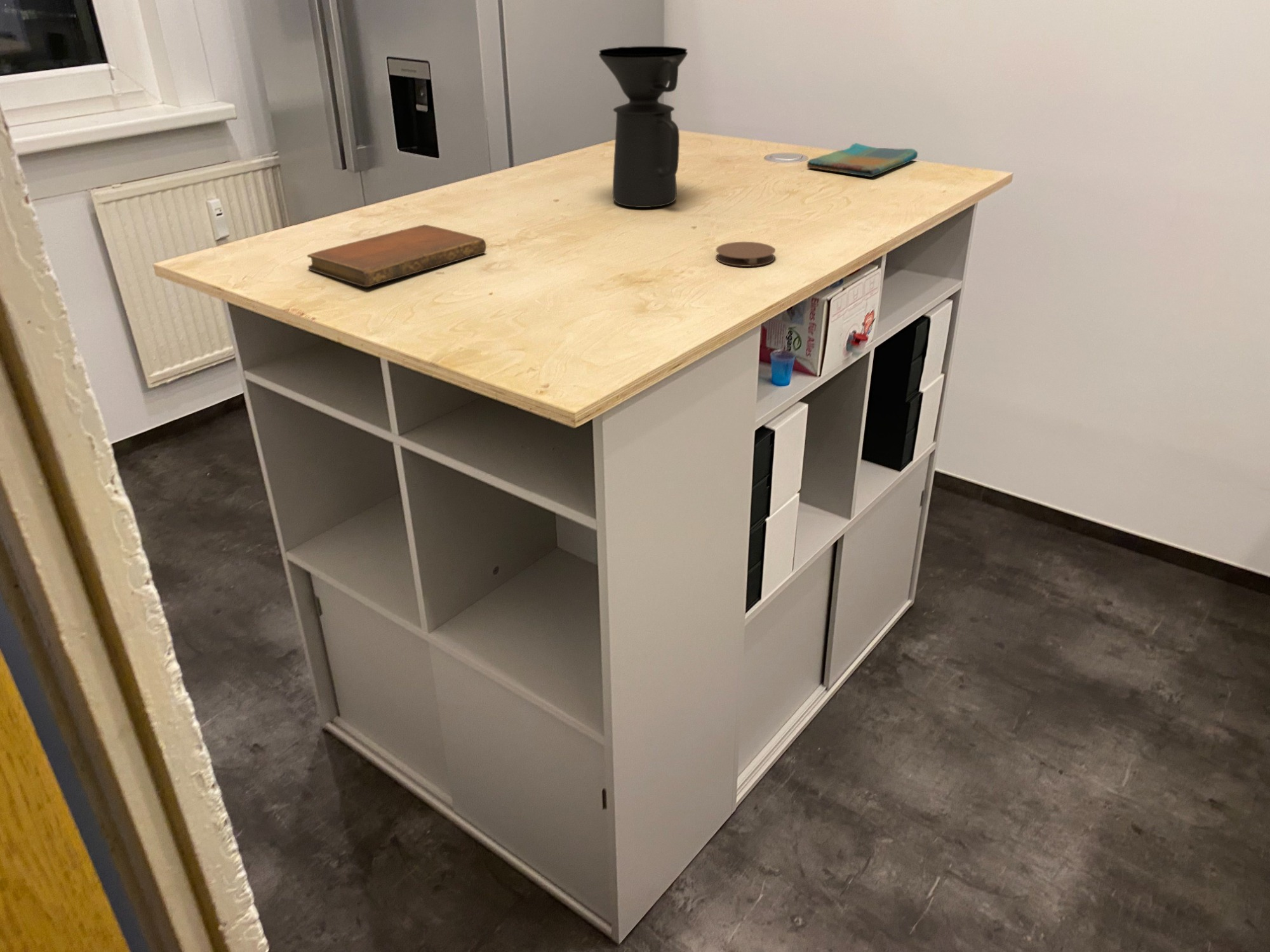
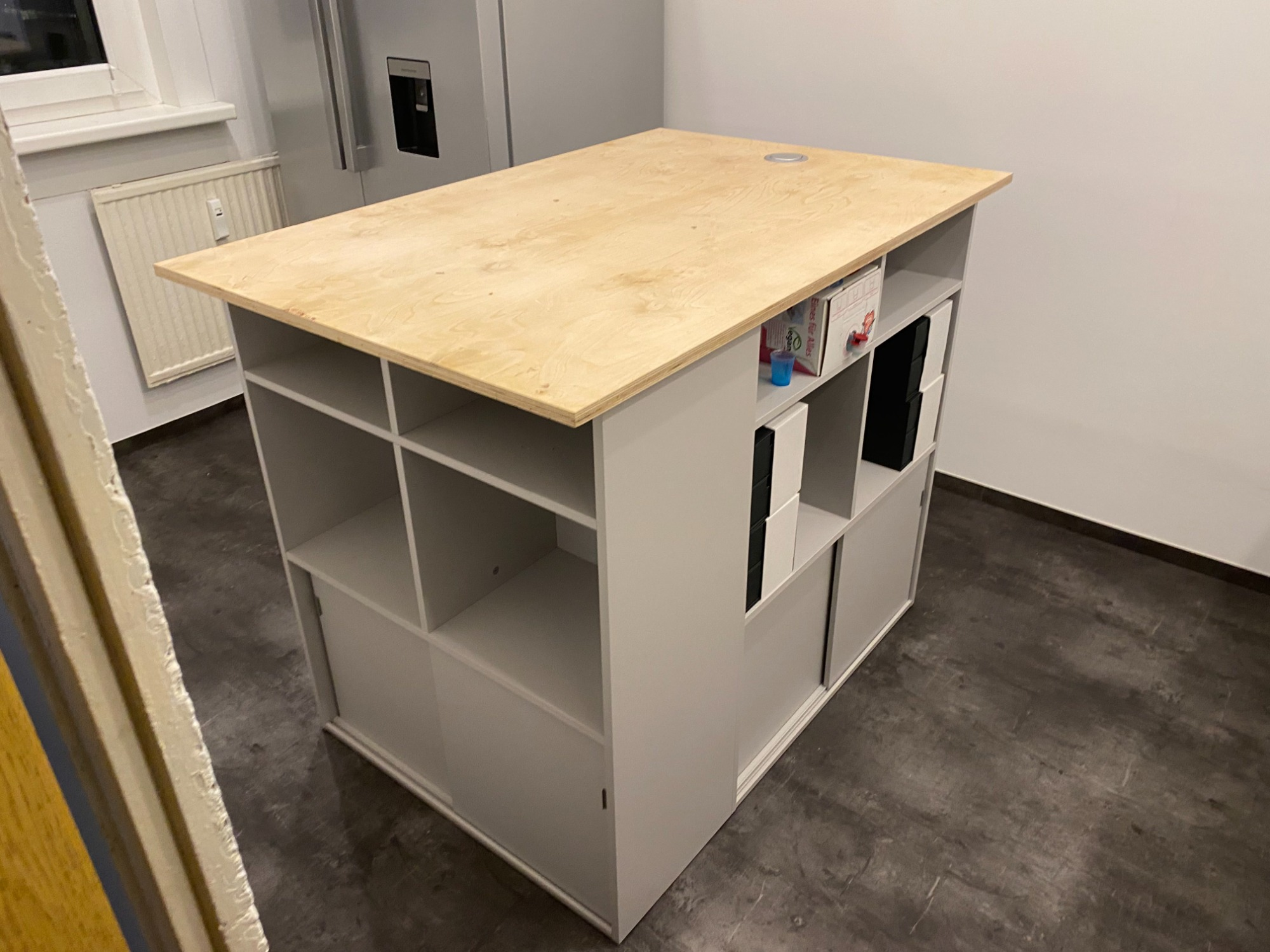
- dish towel [806,142,918,178]
- coaster [715,241,776,267]
- notebook [306,224,487,288]
- coffee maker [598,46,688,208]
